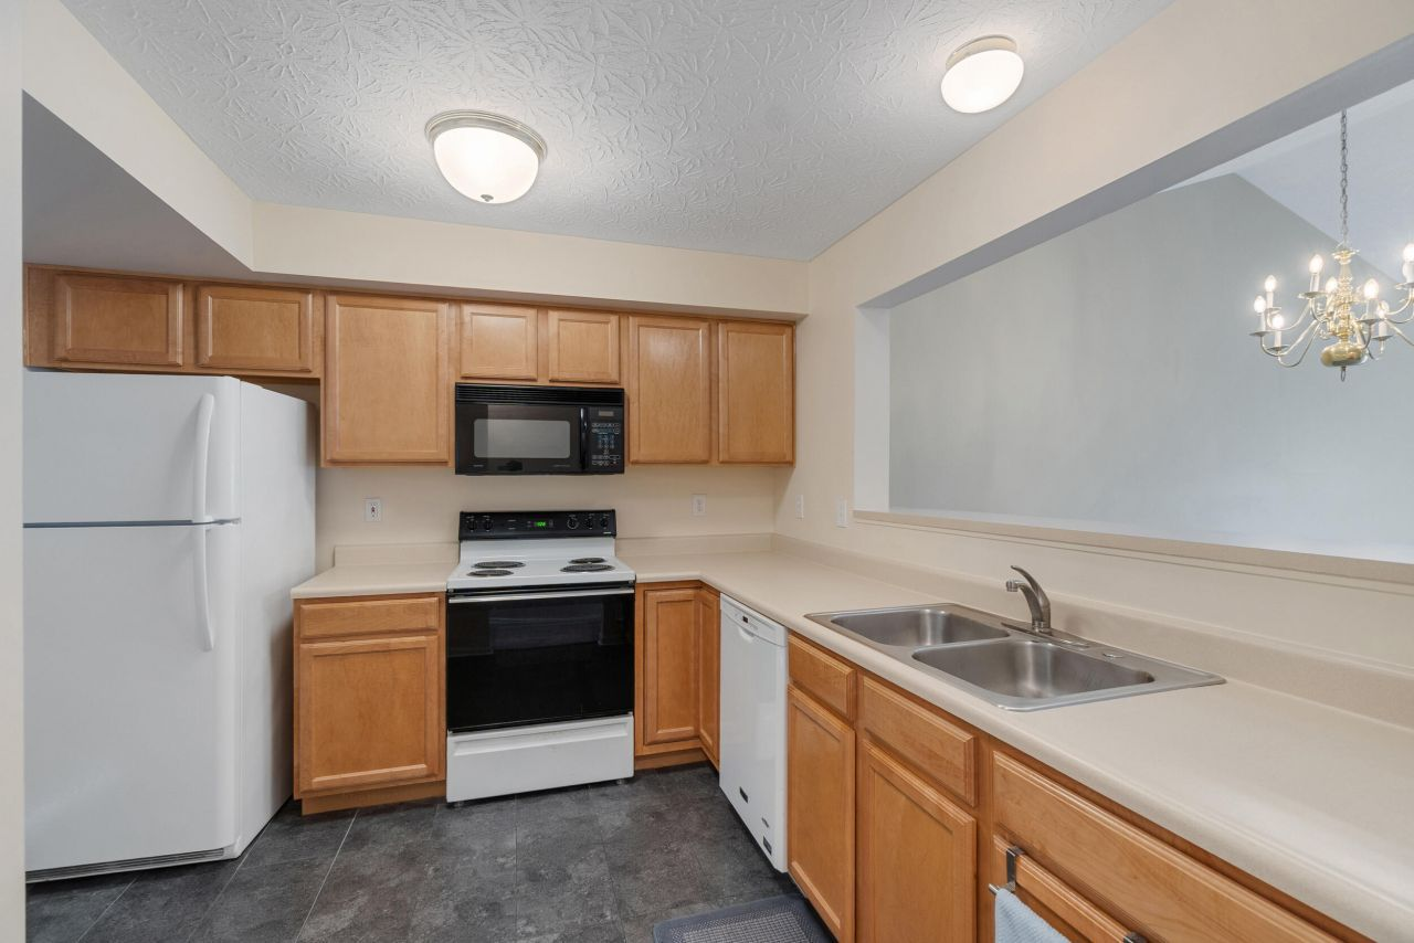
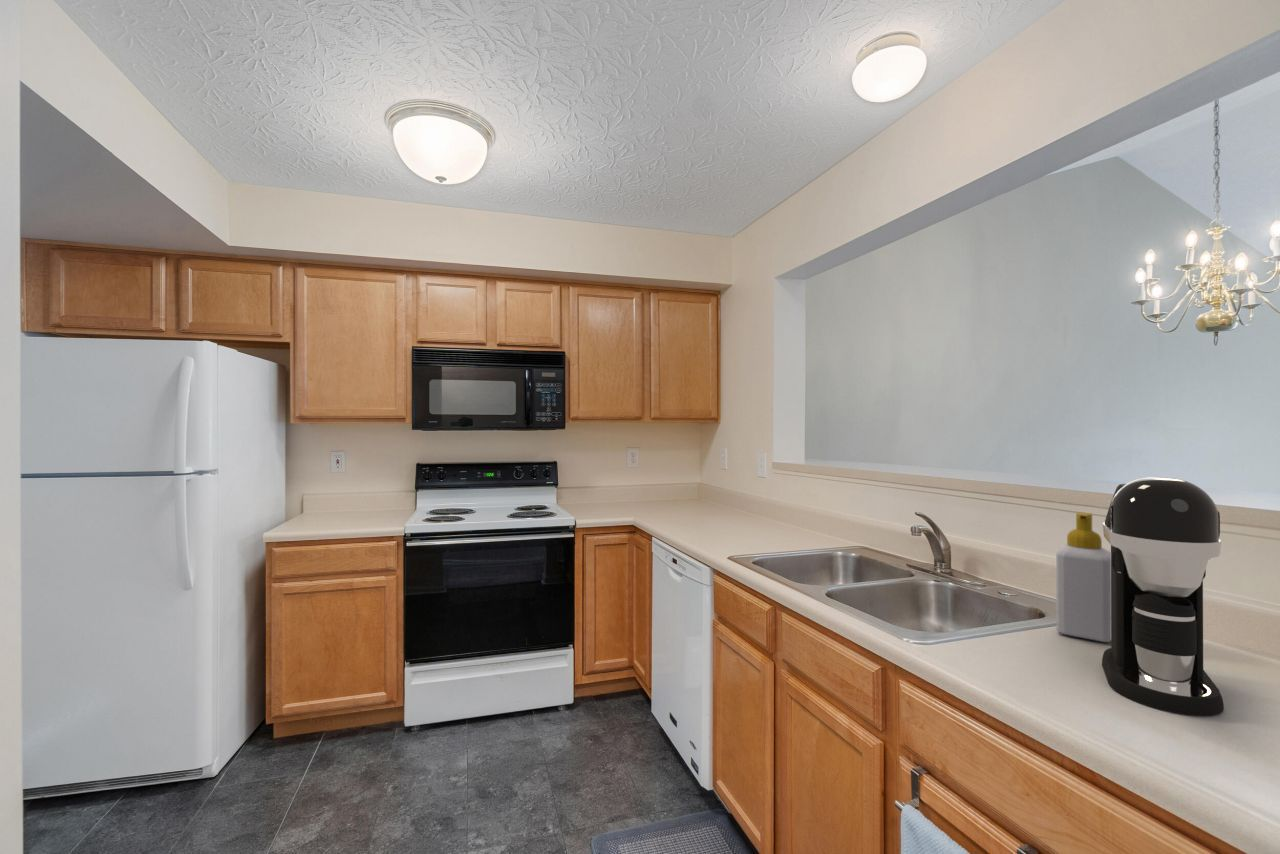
+ soap bottle [1055,512,1111,643]
+ coffee maker [1101,476,1225,717]
